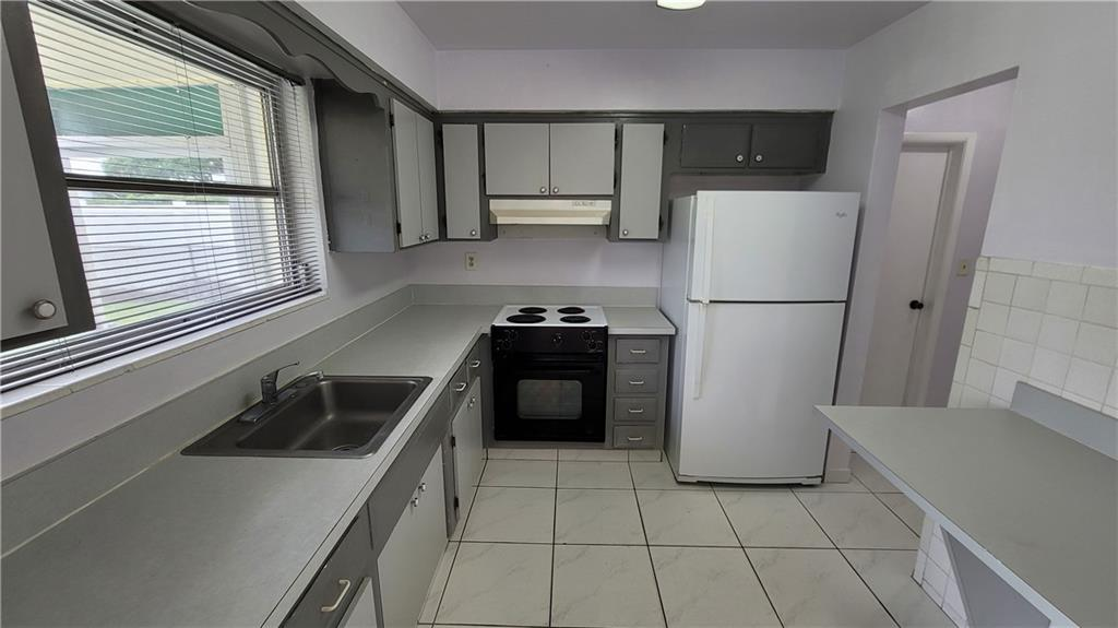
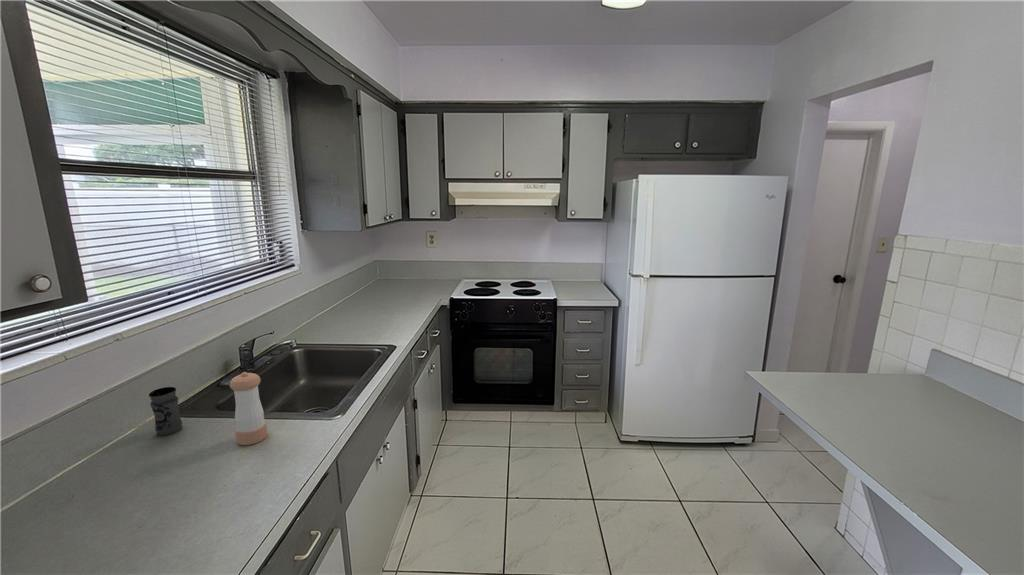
+ pepper shaker [229,371,268,446]
+ jar [148,386,183,436]
